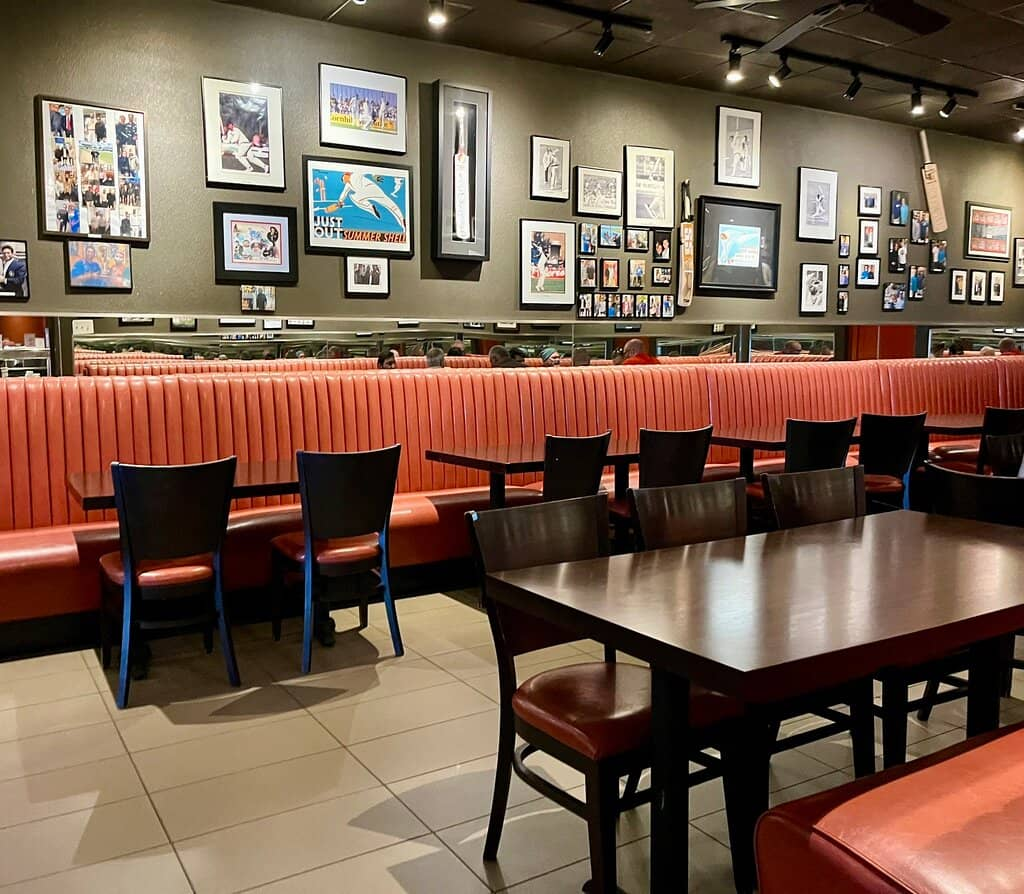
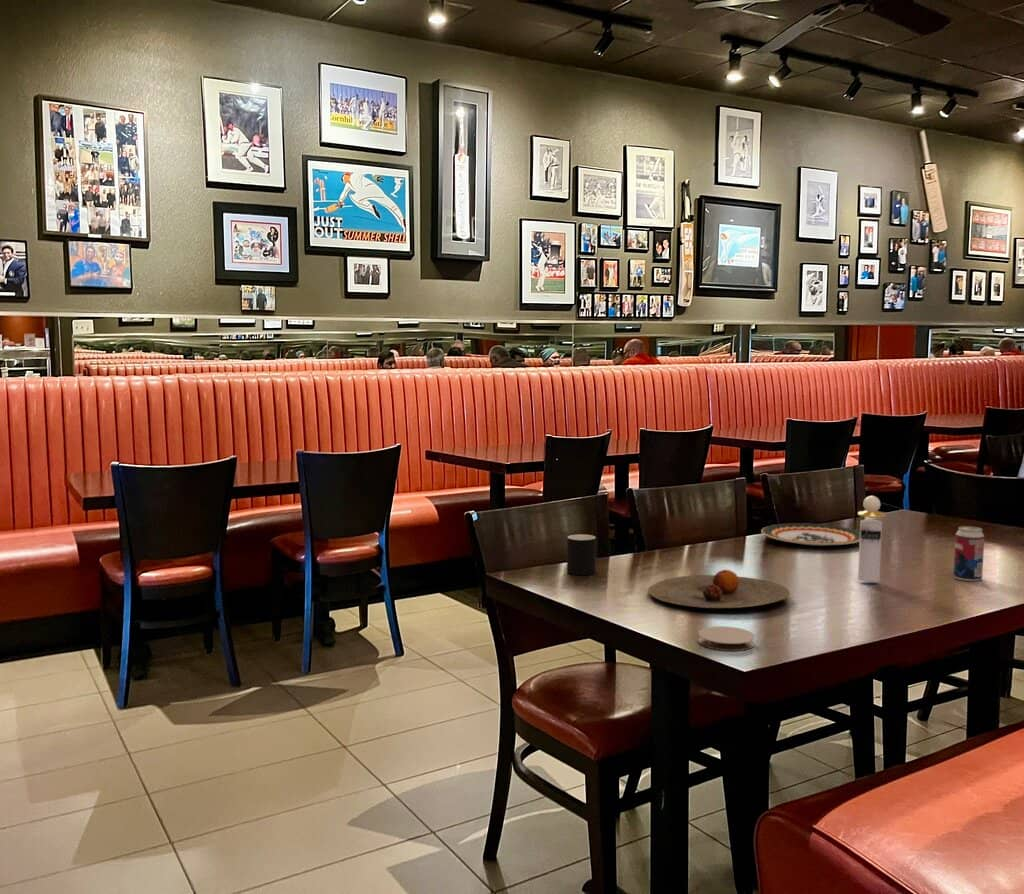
+ beverage can [952,525,985,582]
+ plate [647,569,791,609]
+ perfume bottle [857,495,886,583]
+ cup [566,533,598,576]
+ plate [760,522,860,547]
+ coaster [697,625,756,652]
